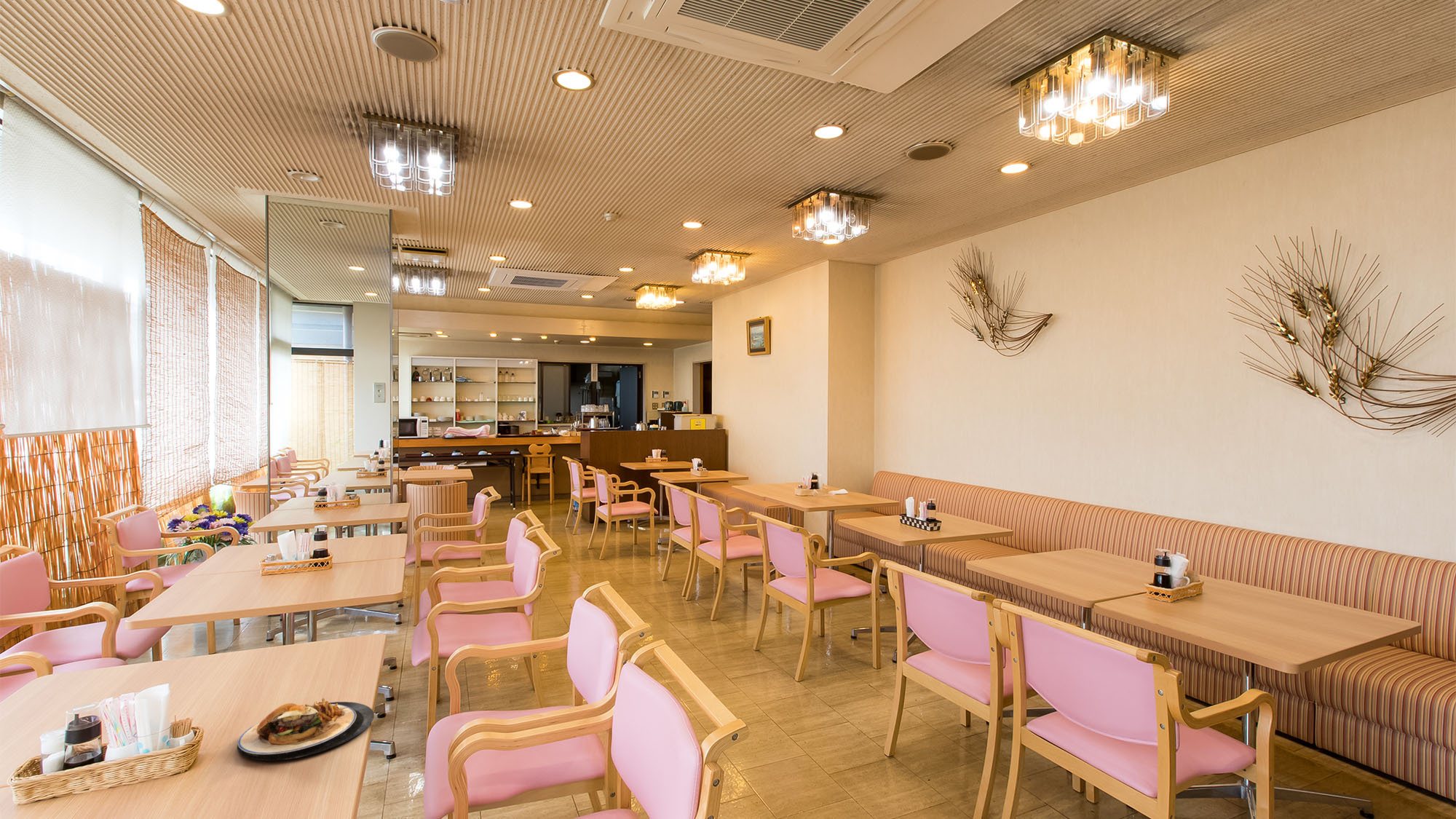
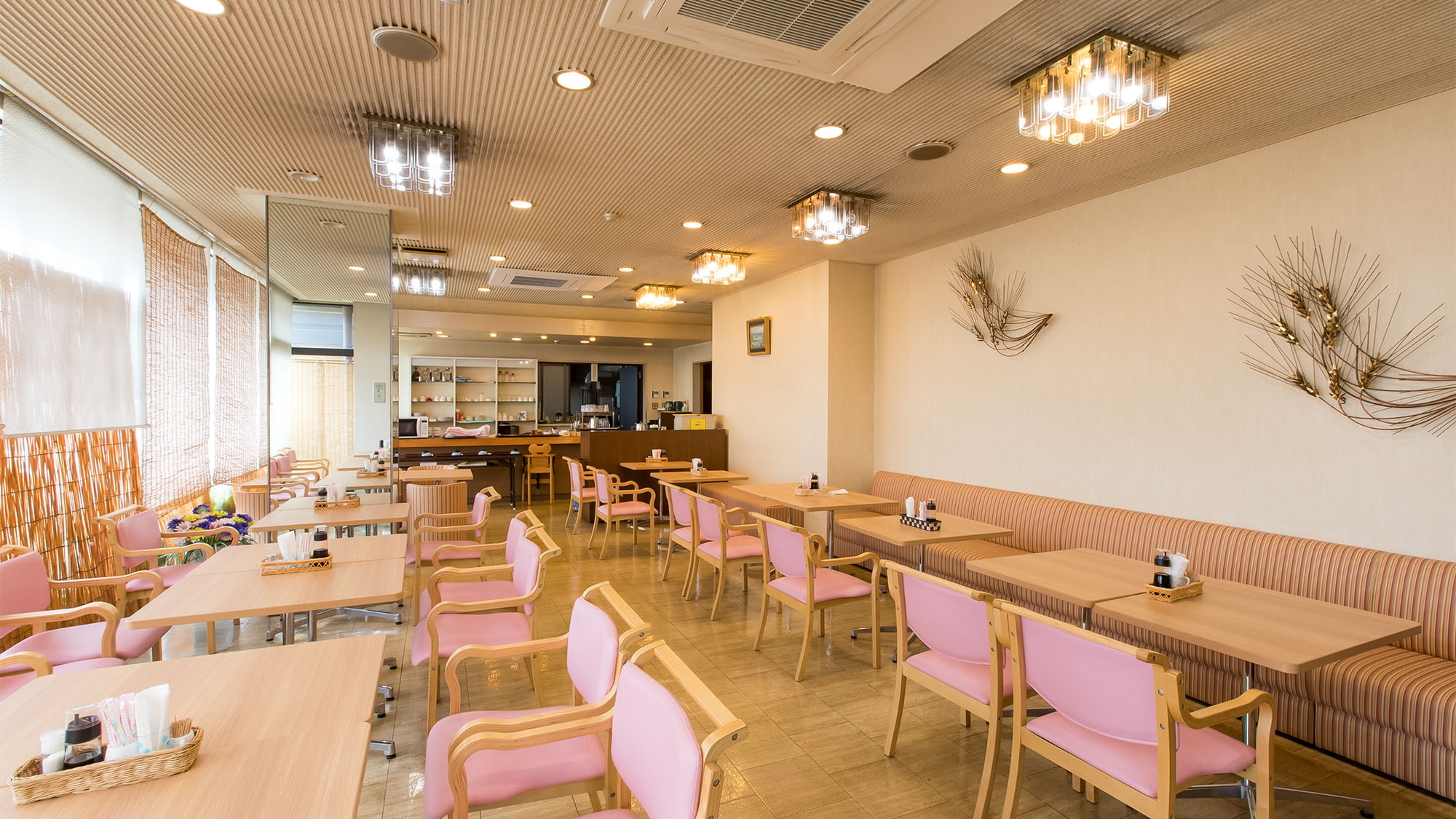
- plate [237,697,375,761]
